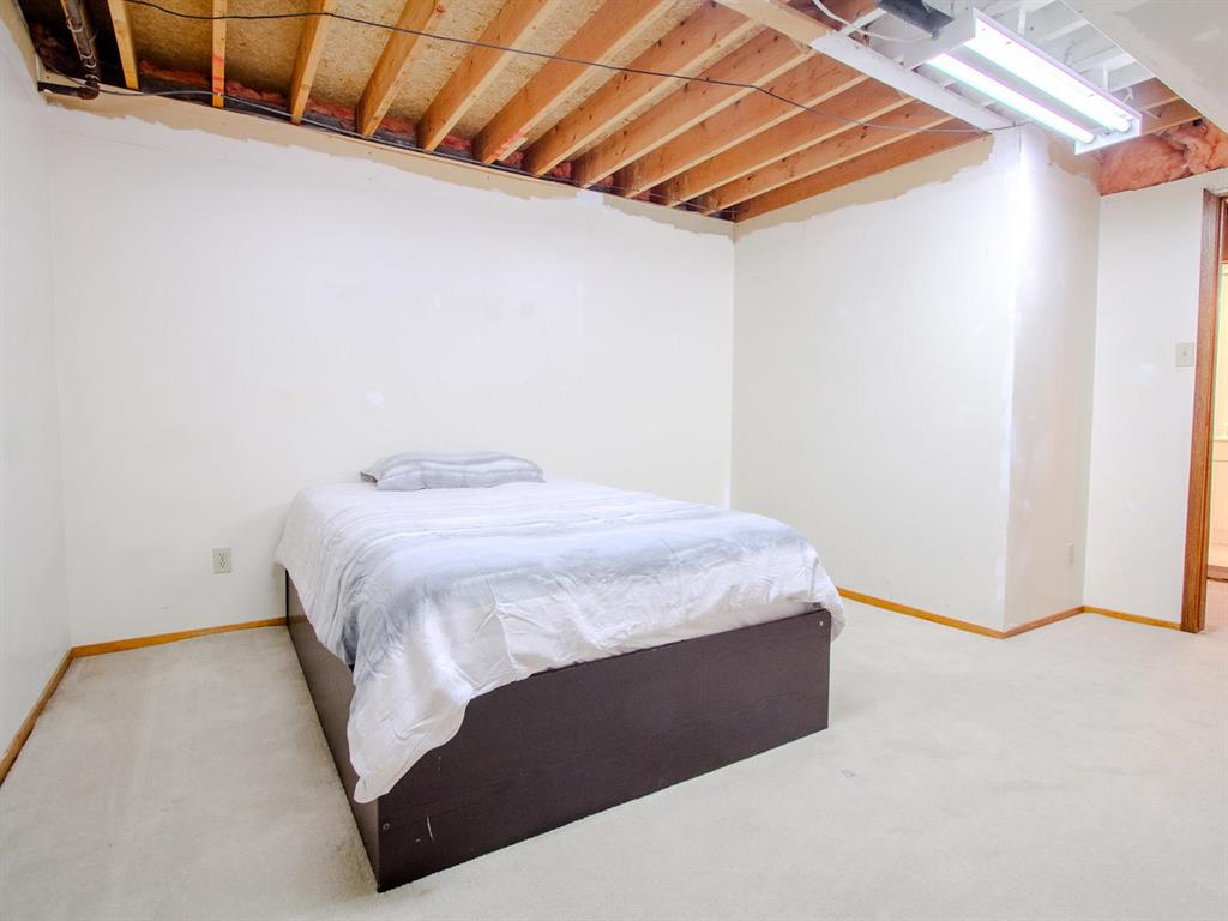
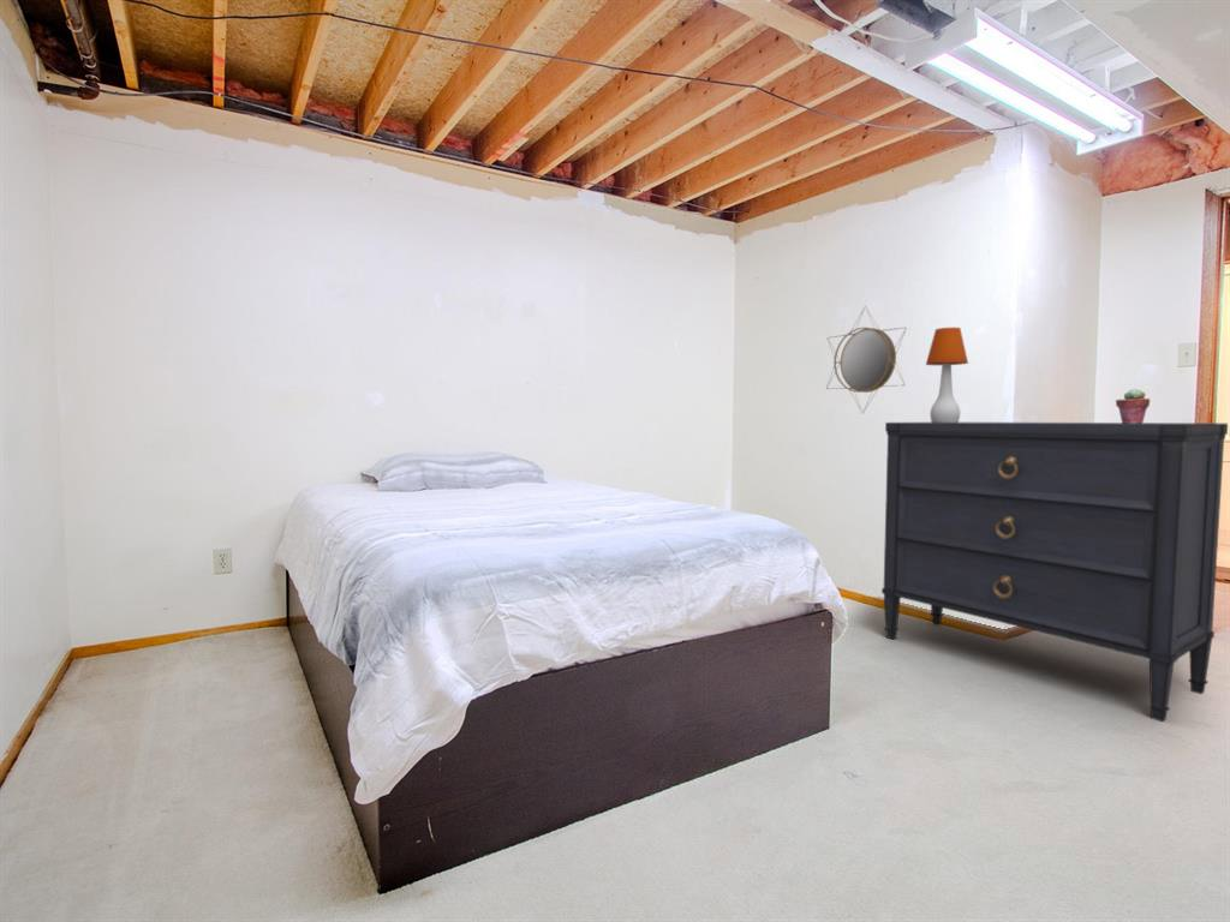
+ dresser [880,421,1229,723]
+ home mirror [825,305,908,414]
+ potted succulent [1115,388,1151,424]
+ table lamp [925,327,969,423]
